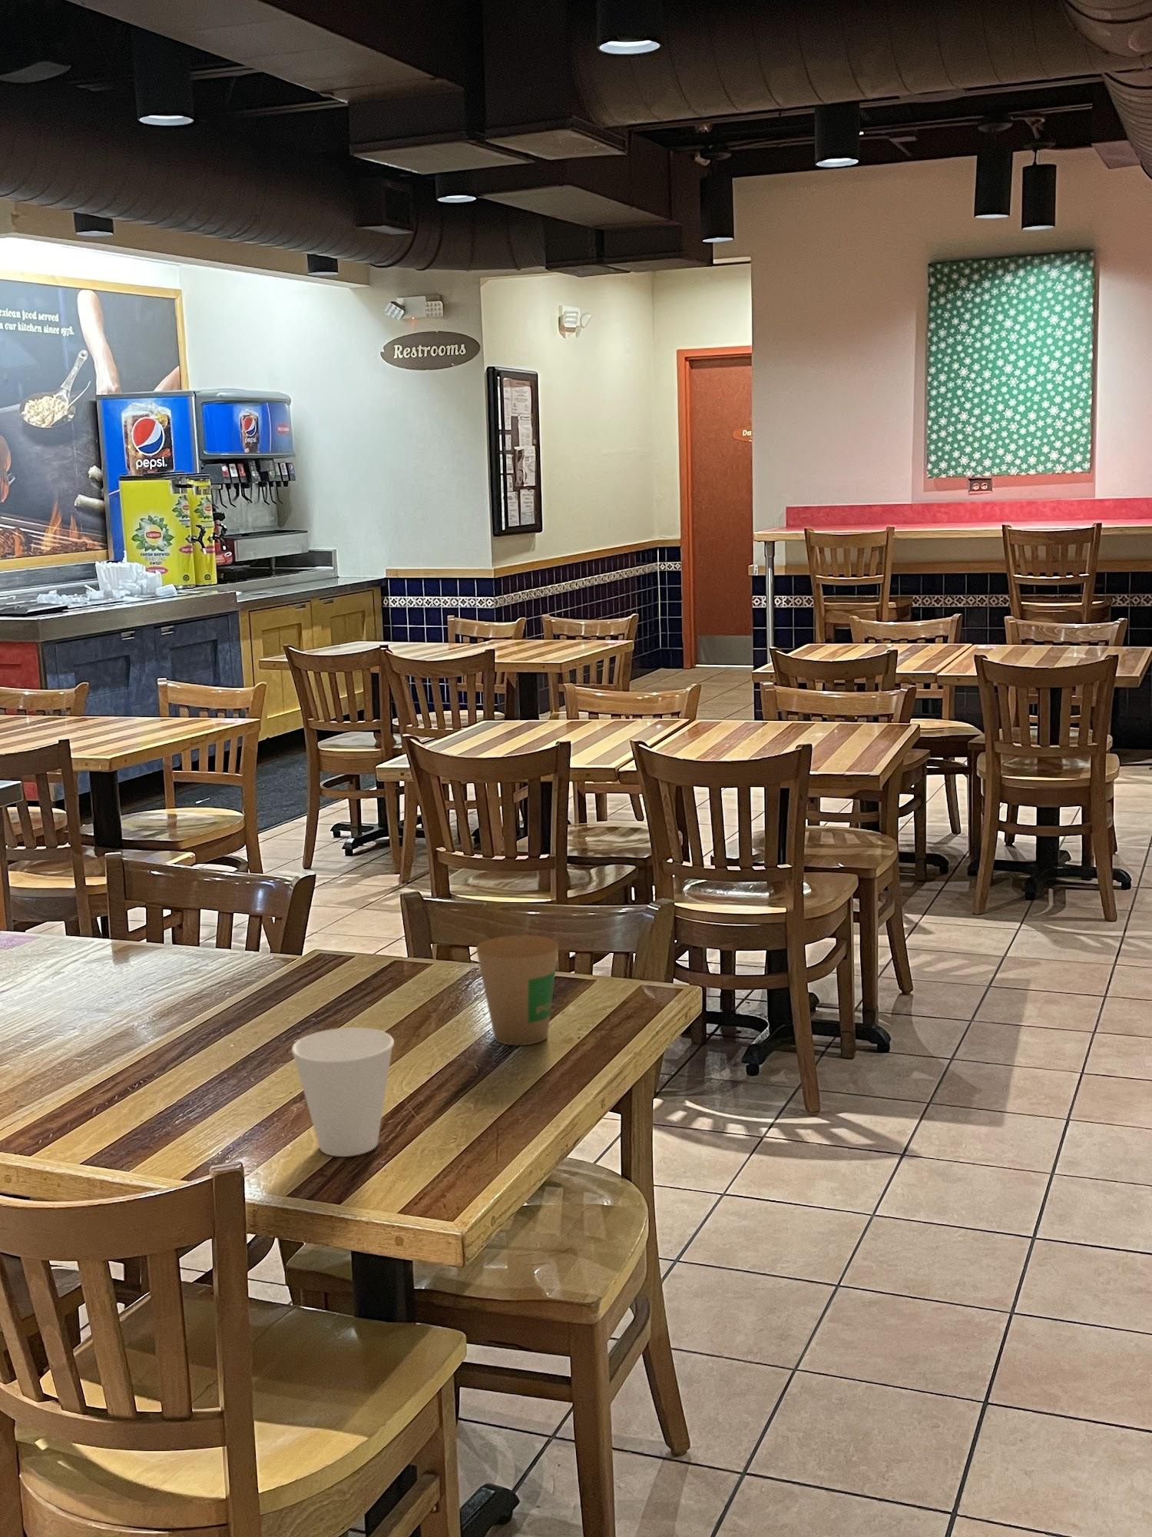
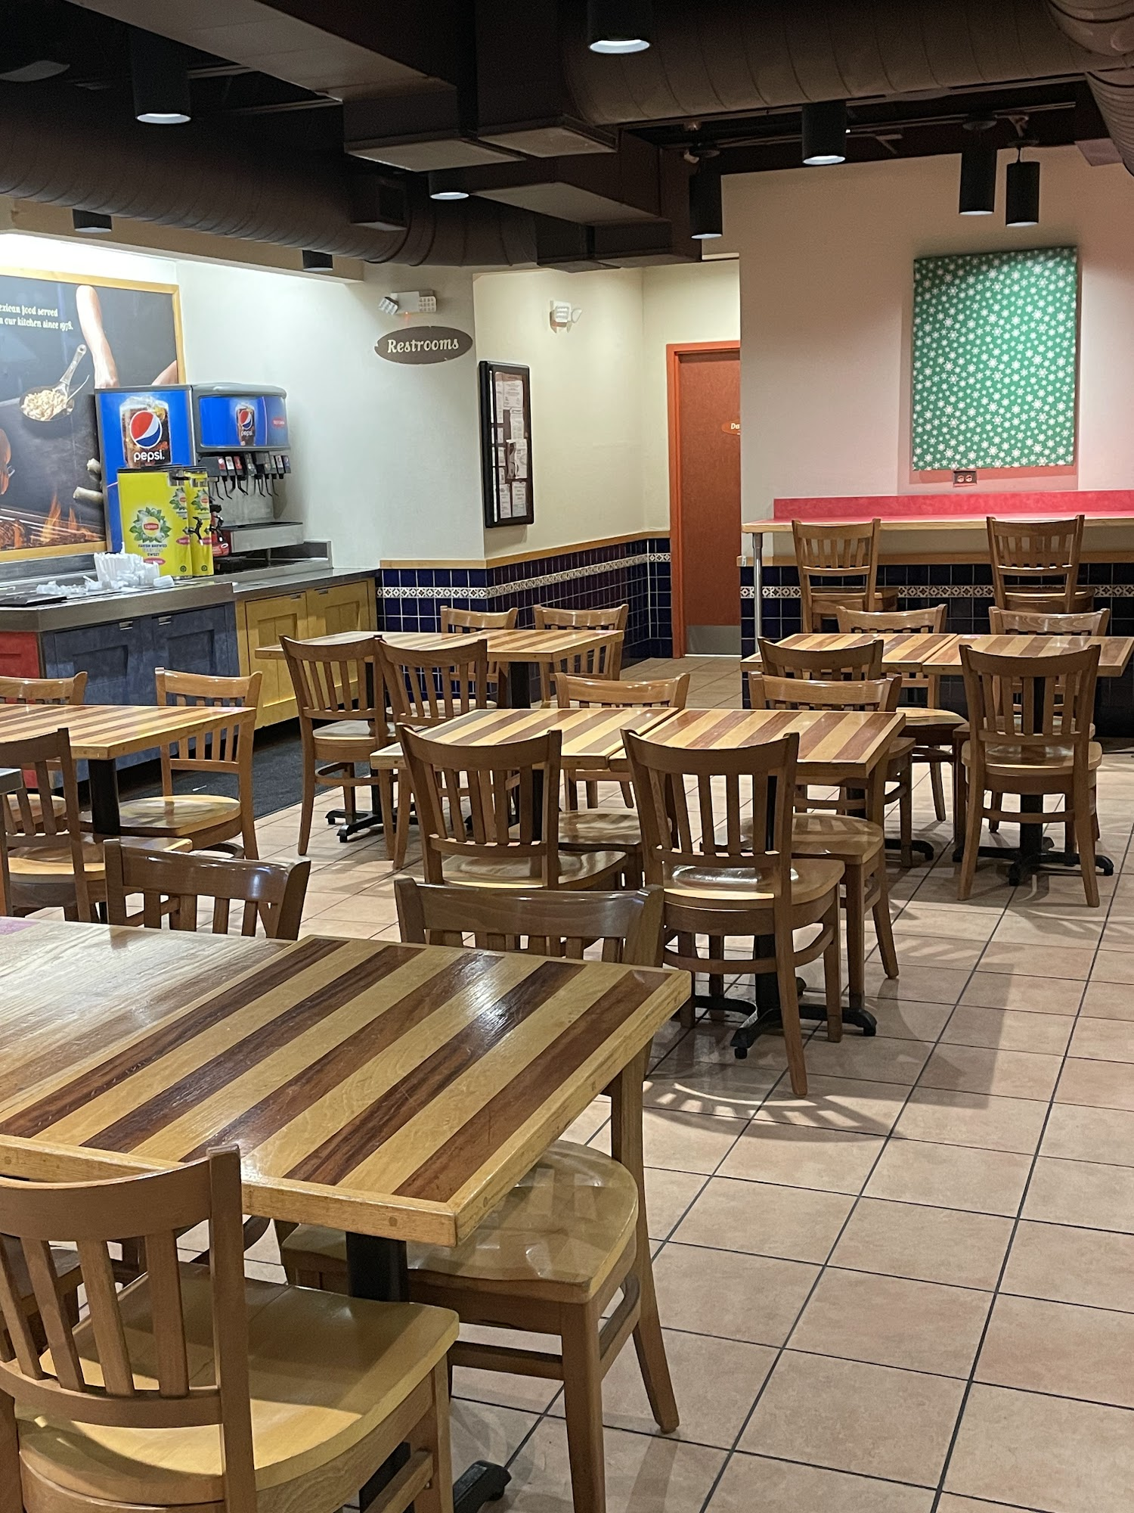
- cup [290,1026,394,1157]
- paper cup [476,934,559,1046]
